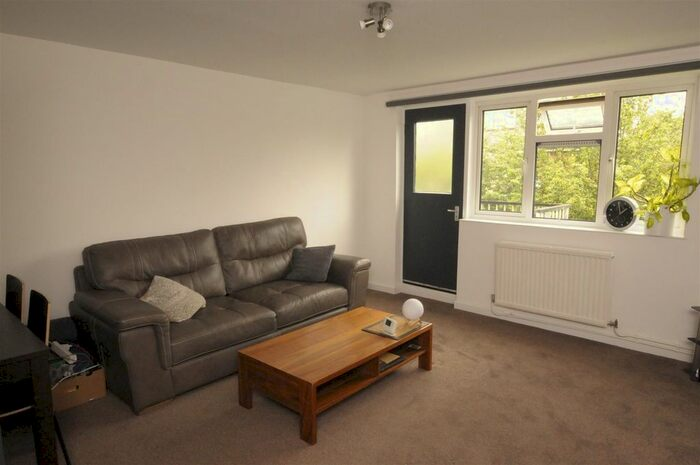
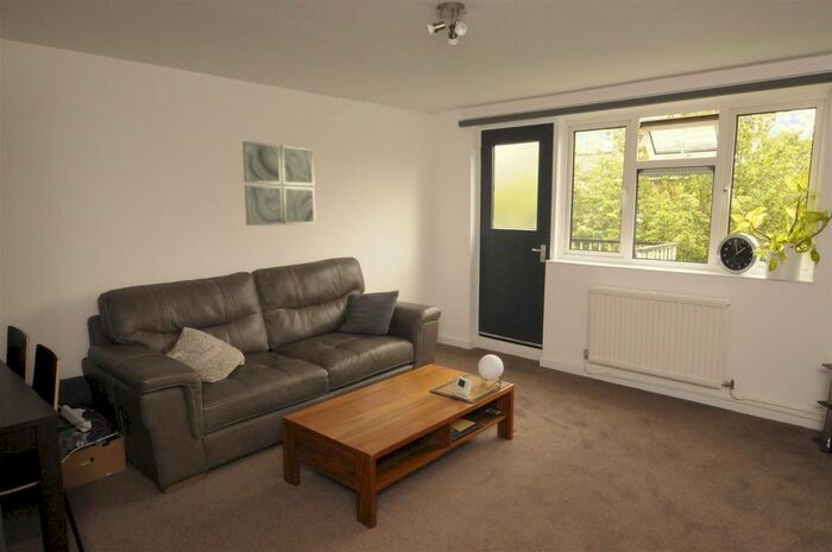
+ wall art [241,140,316,227]
